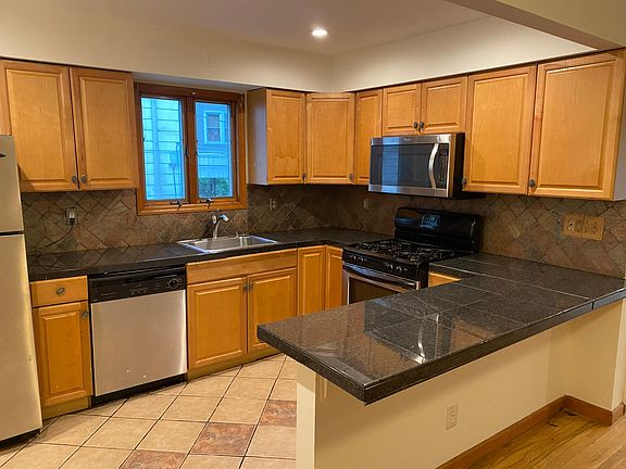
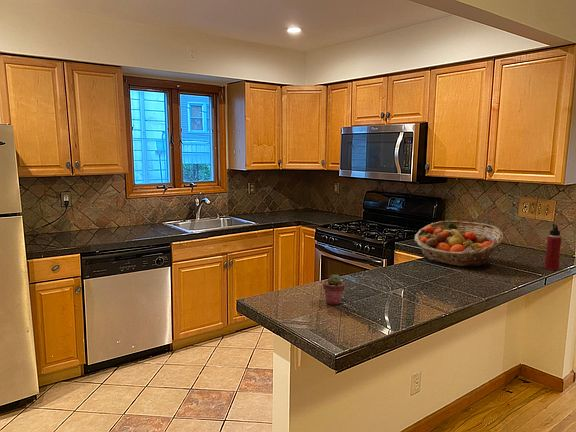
+ water bottle [544,223,563,271]
+ fruit basket [414,220,504,267]
+ potted succulent [322,274,346,306]
